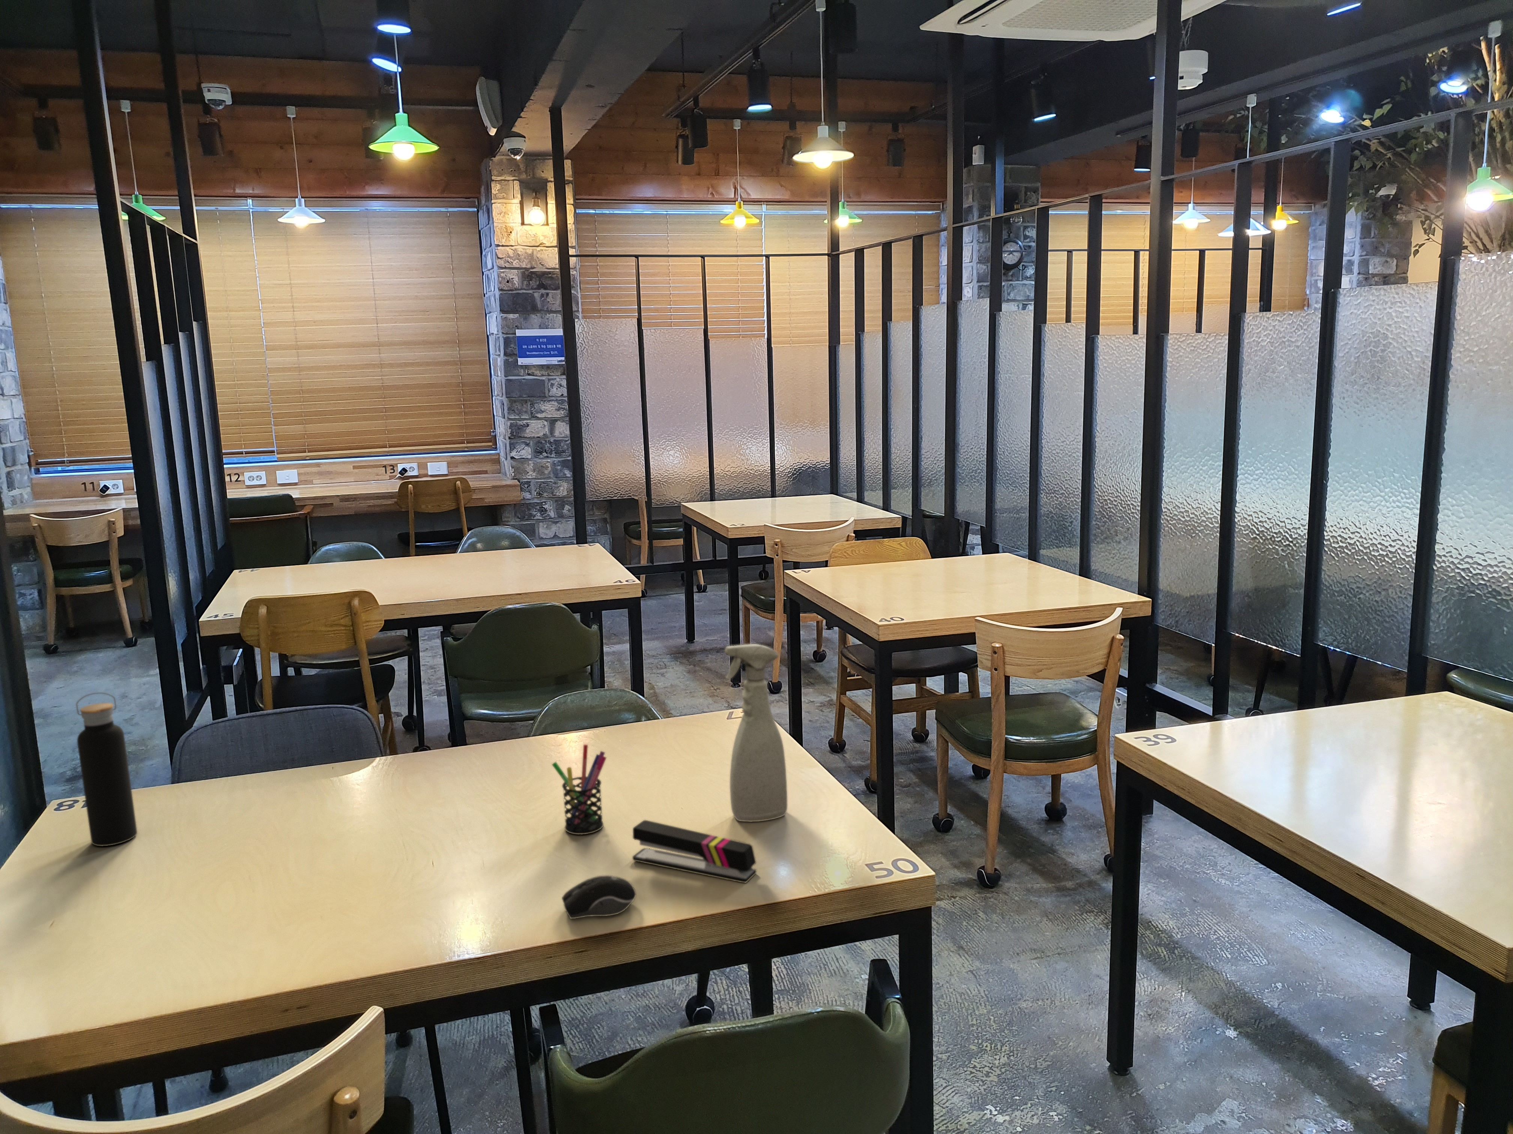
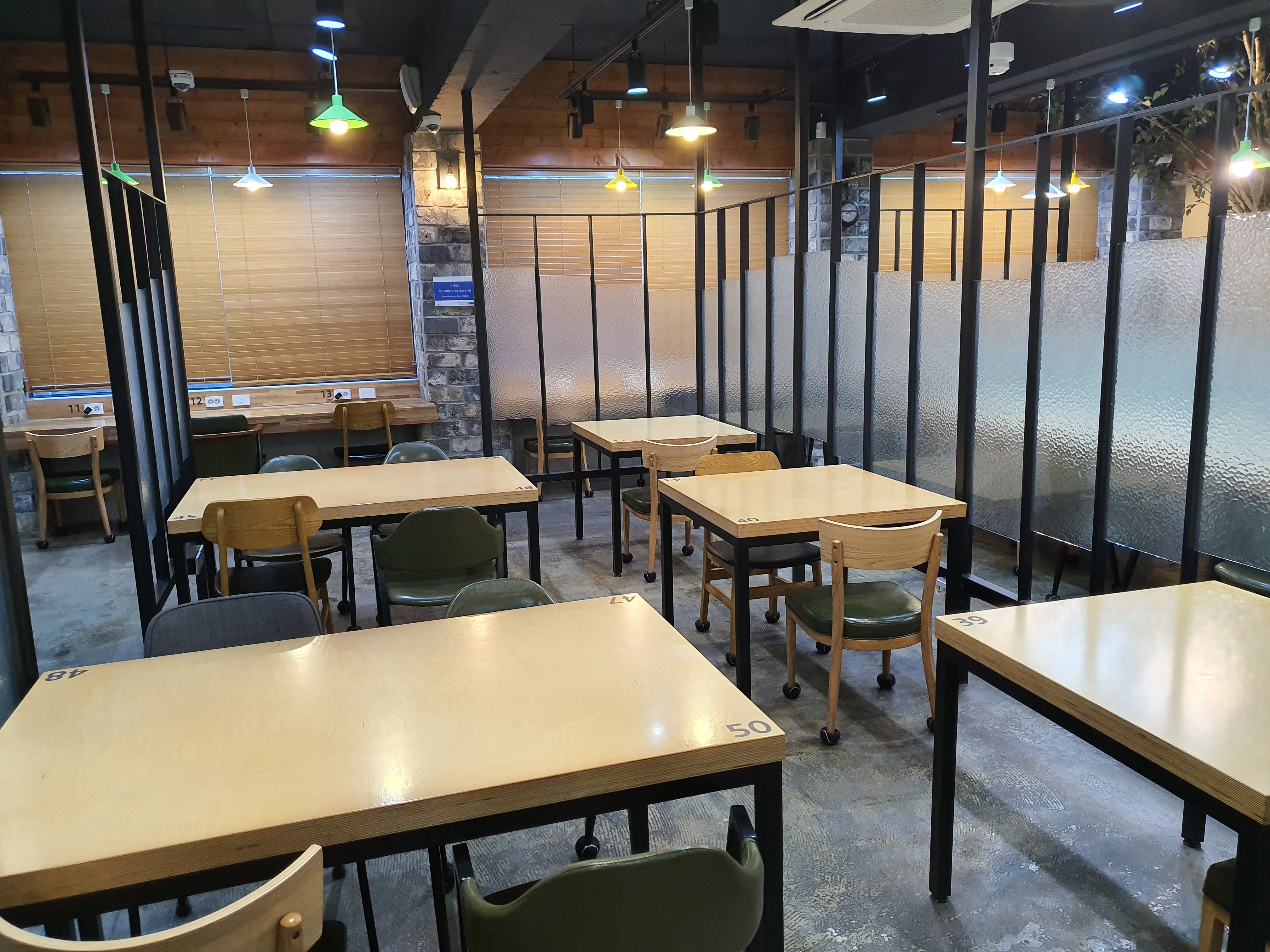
- stapler [631,820,756,883]
- water bottle [76,692,138,847]
- computer mouse [561,874,636,920]
- spray bottle [724,643,787,822]
- pen holder [552,744,608,835]
